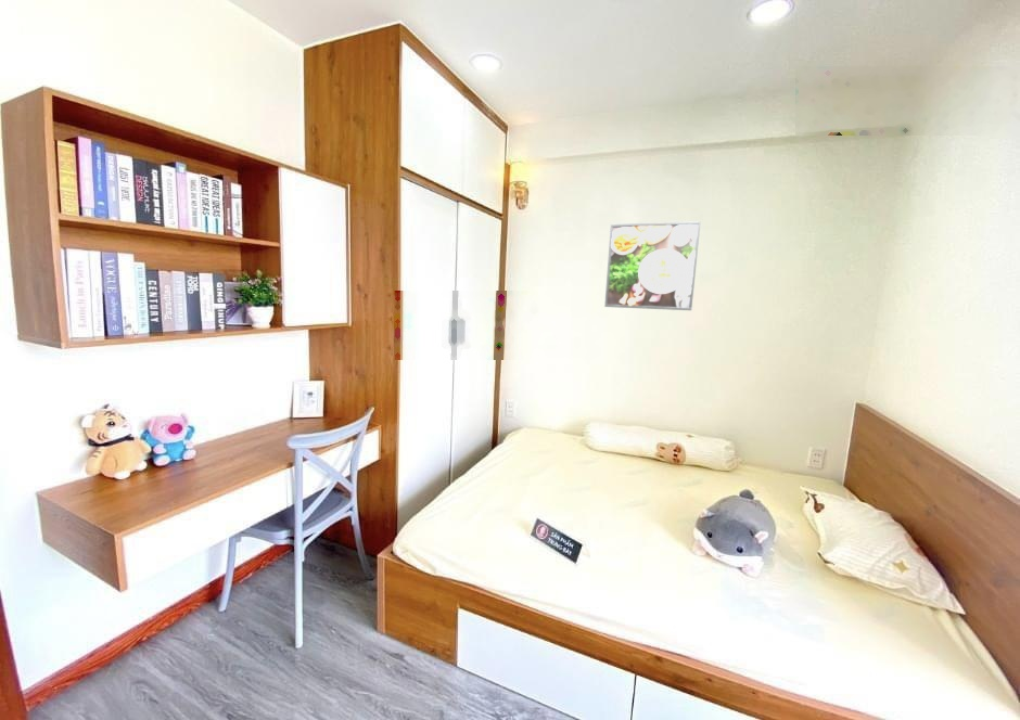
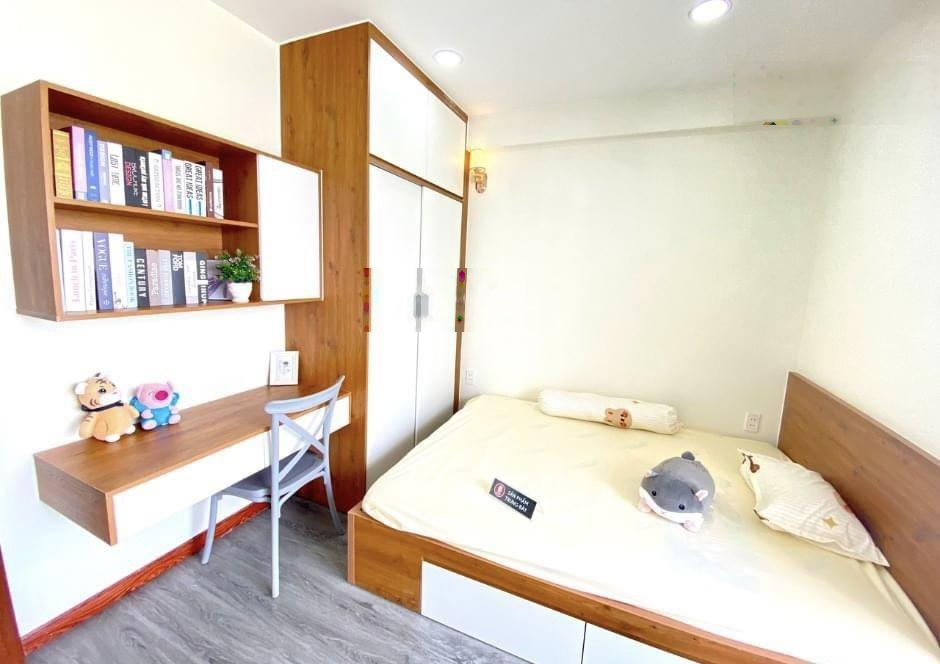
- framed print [603,220,701,311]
